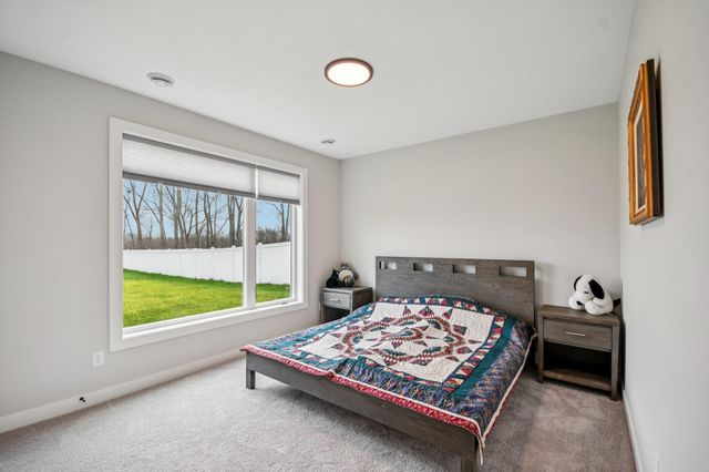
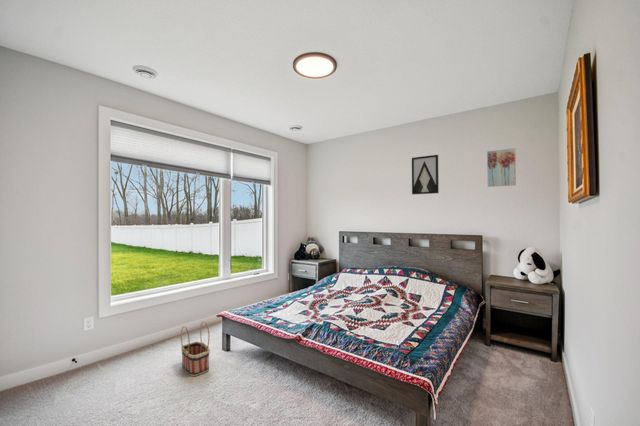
+ basket [180,320,211,377]
+ wall art [411,154,440,195]
+ wall art [486,147,517,188]
